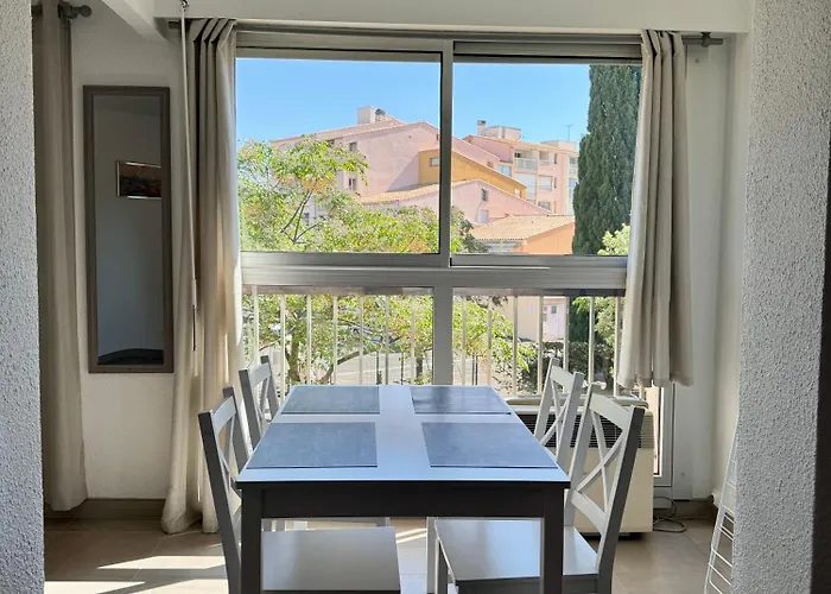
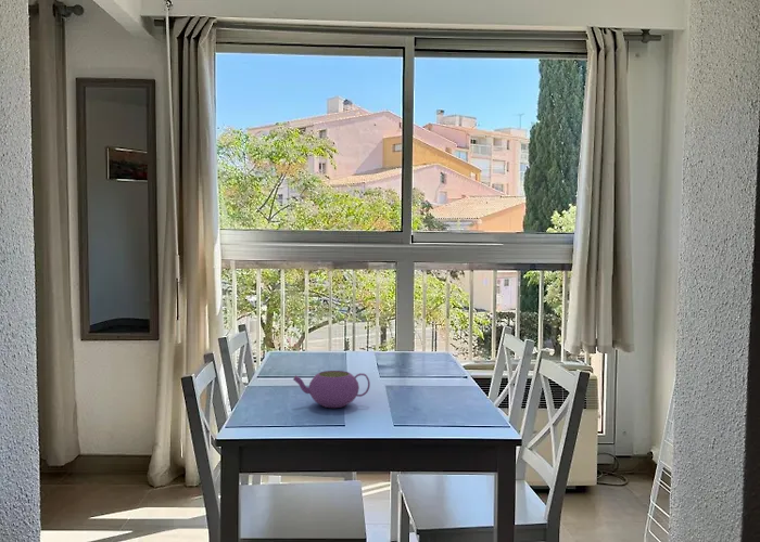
+ teapot [292,370,371,409]
